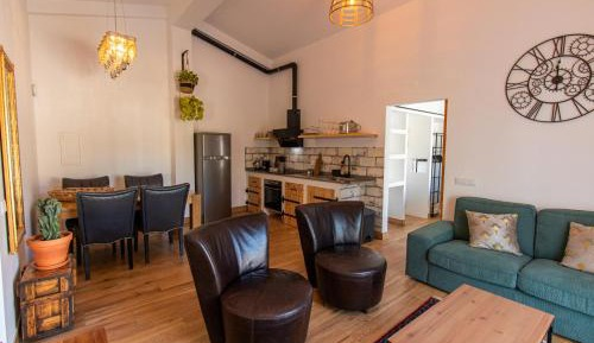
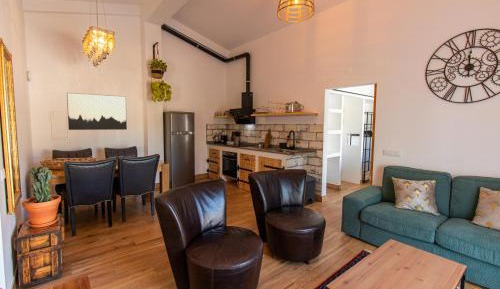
+ wall art [66,92,128,131]
